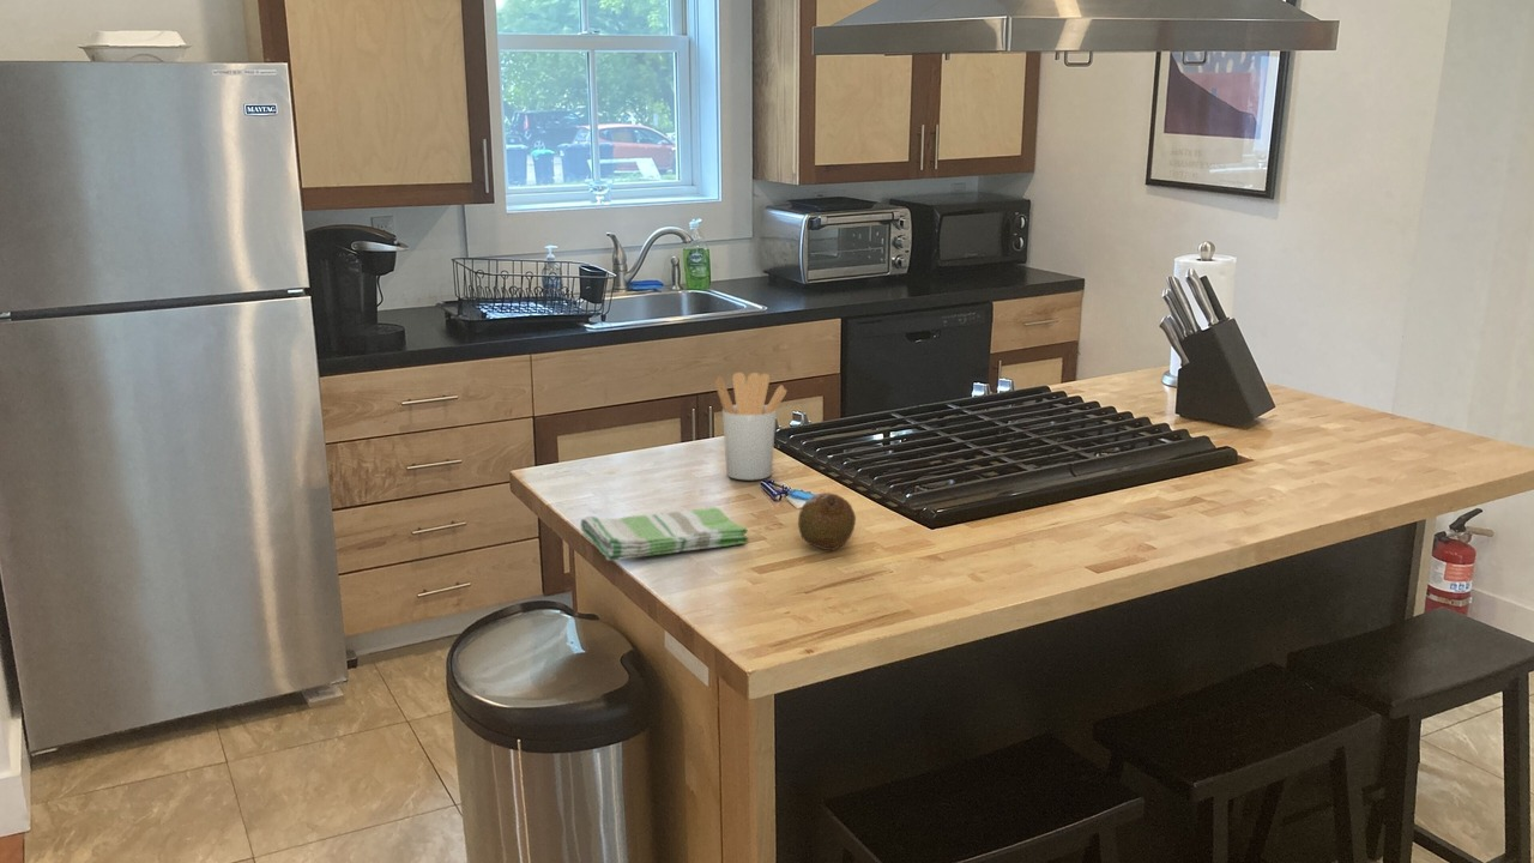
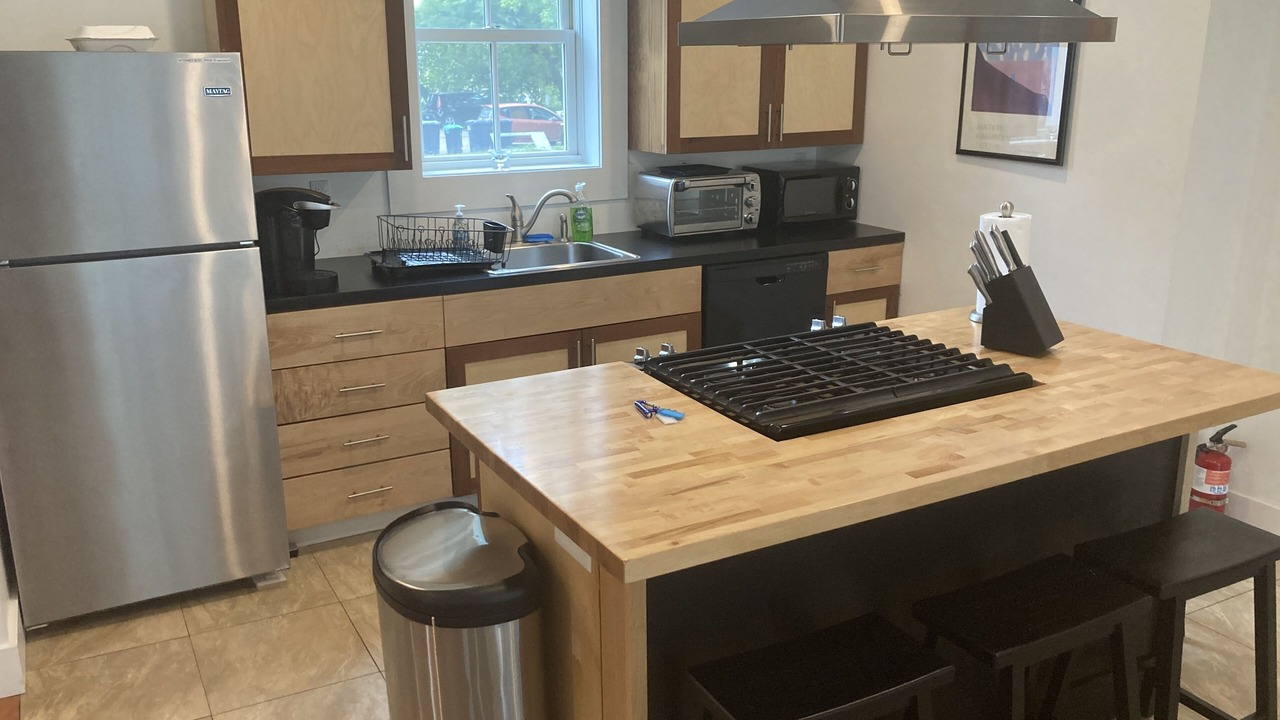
- fruit [797,491,857,551]
- utensil holder [715,372,787,481]
- dish towel [579,506,749,562]
